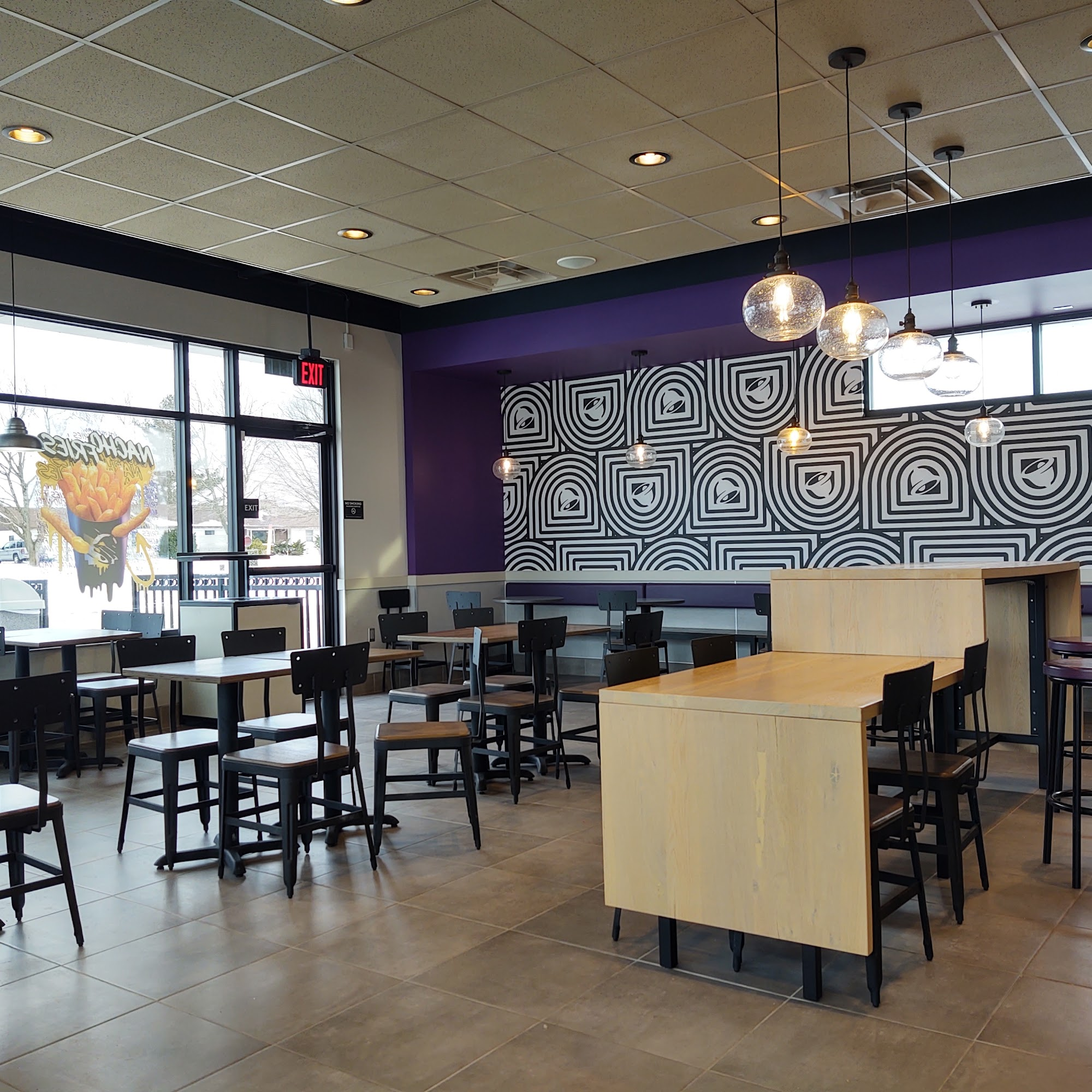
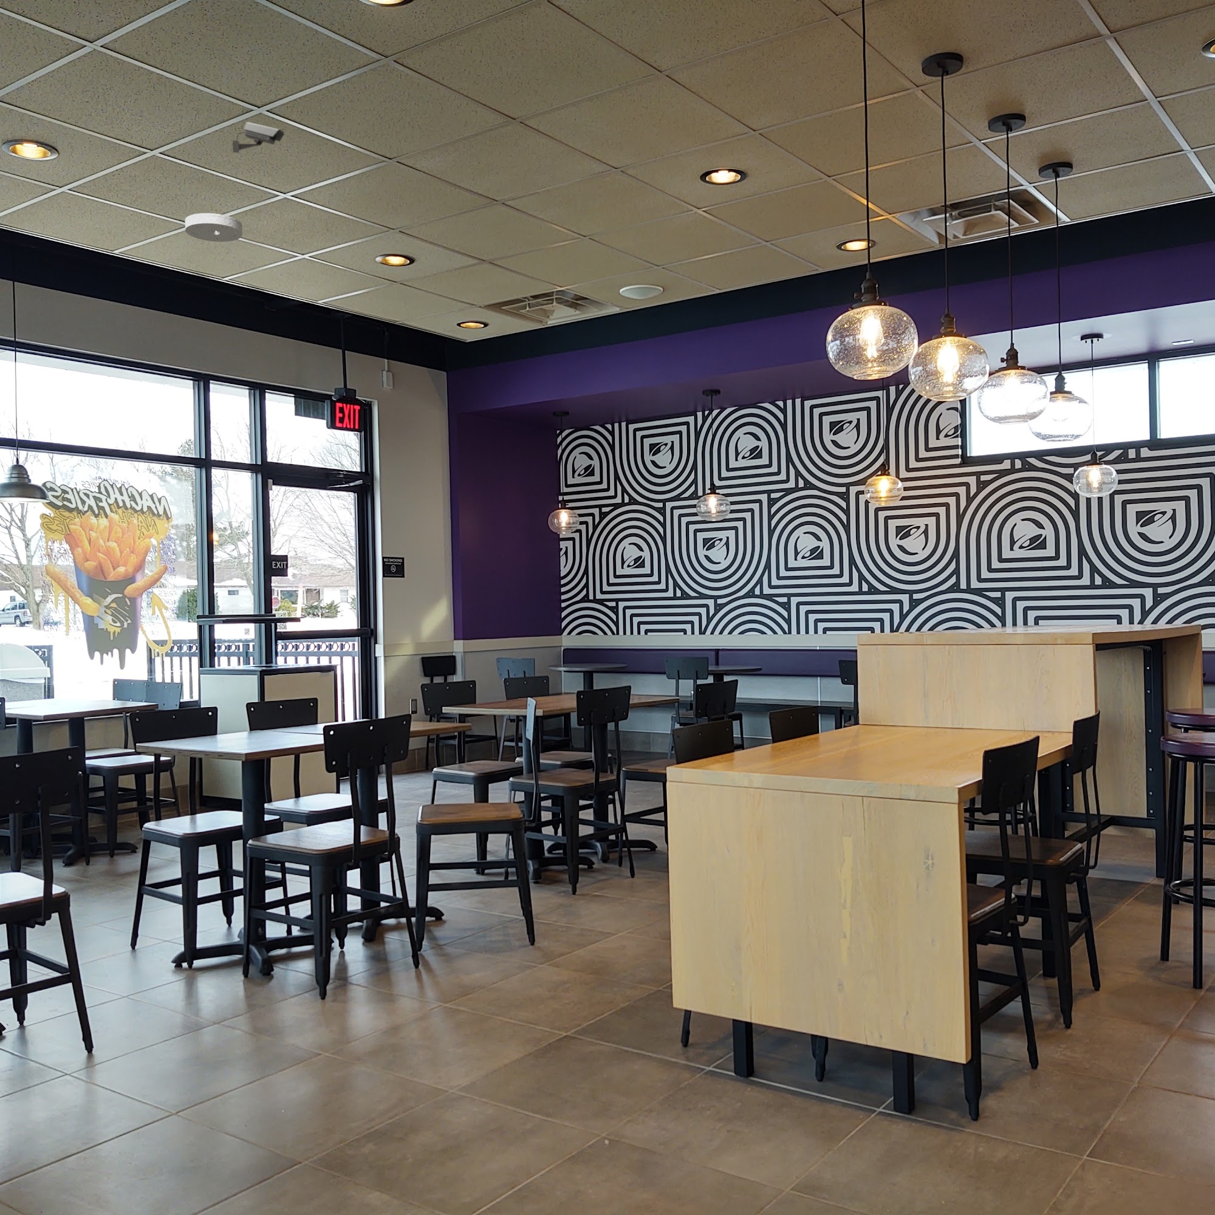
+ security camera [233,121,285,154]
+ smoke detector [185,213,243,243]
